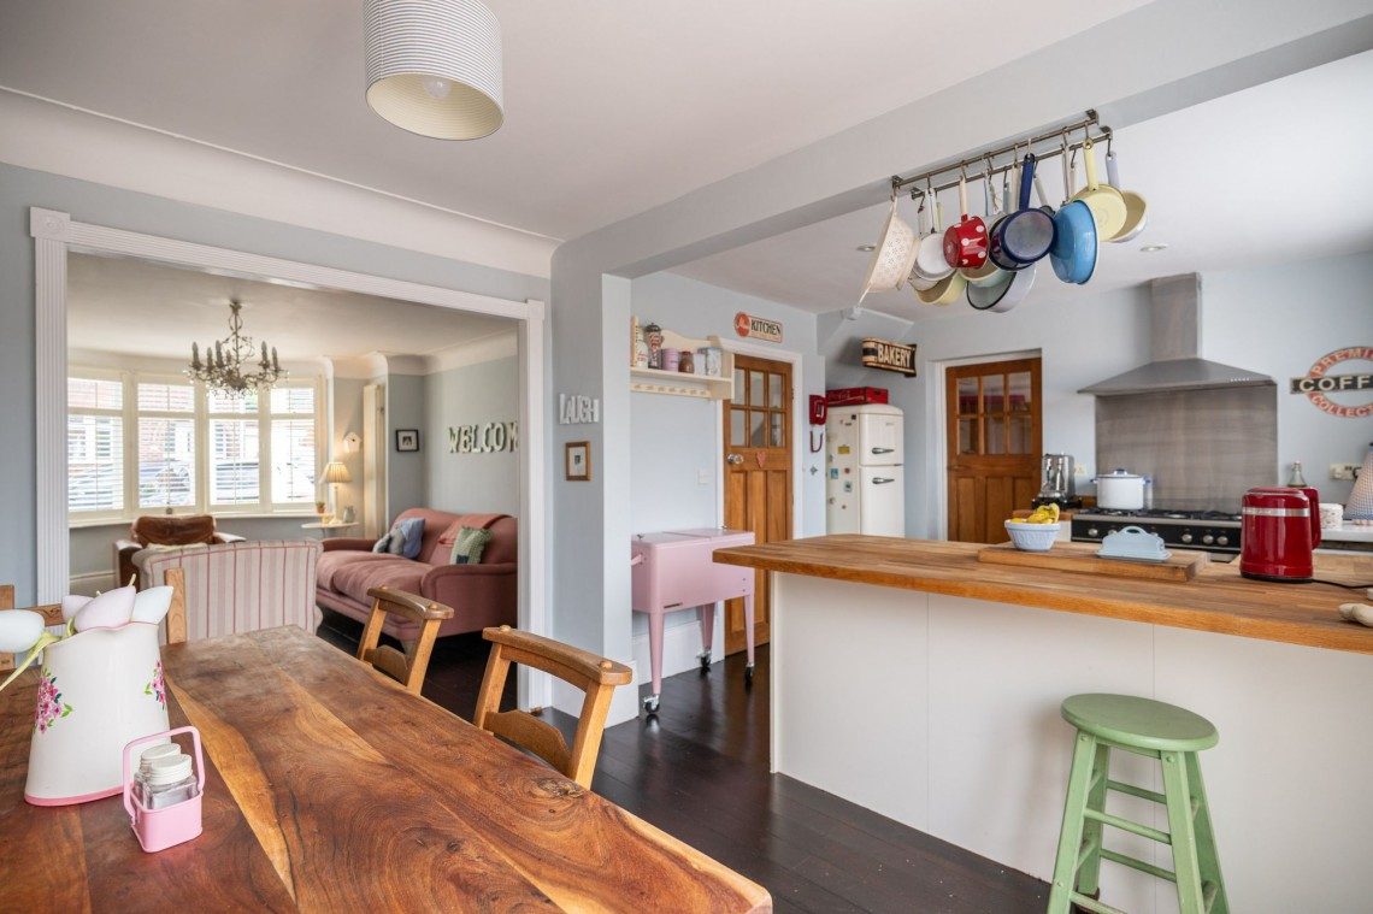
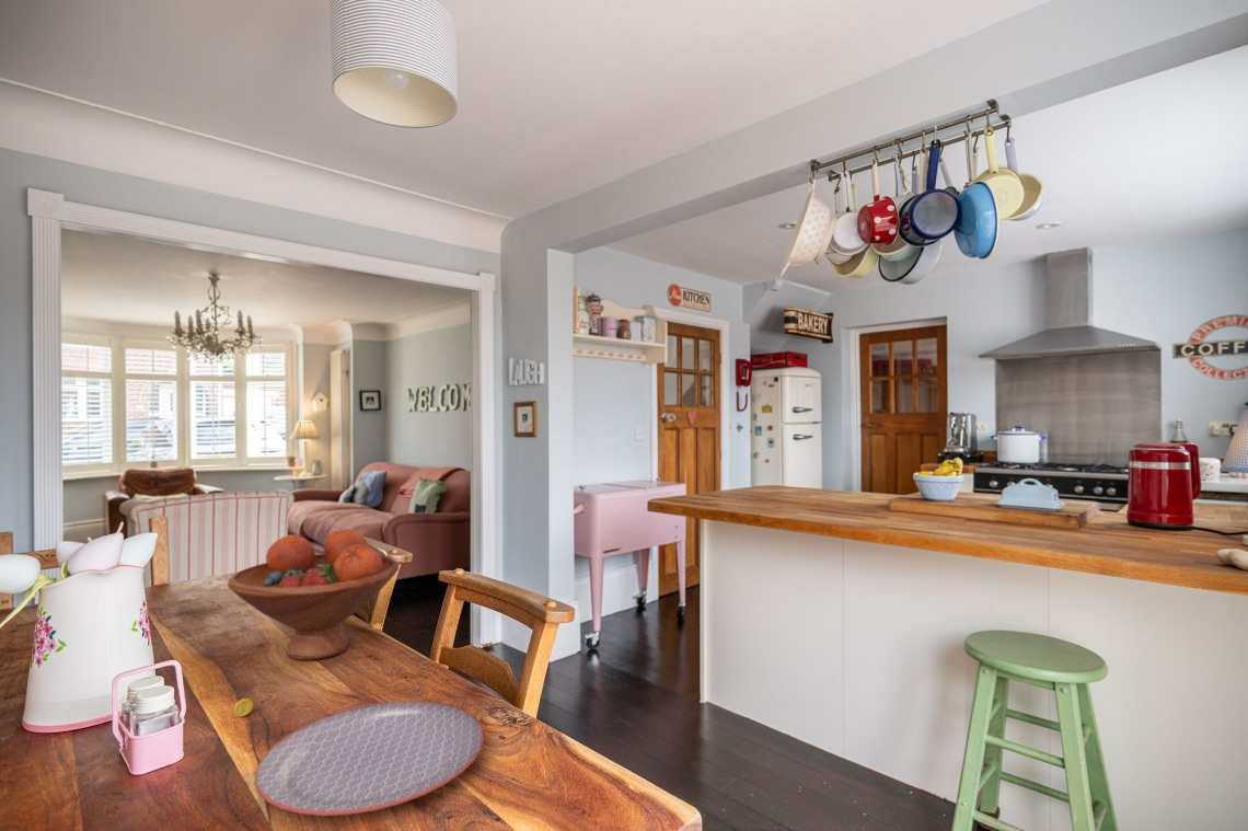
+ coin [233,697,254,717]
+ fruit bowl [227,528,400,661]
+ plate [253,700,485,817]
